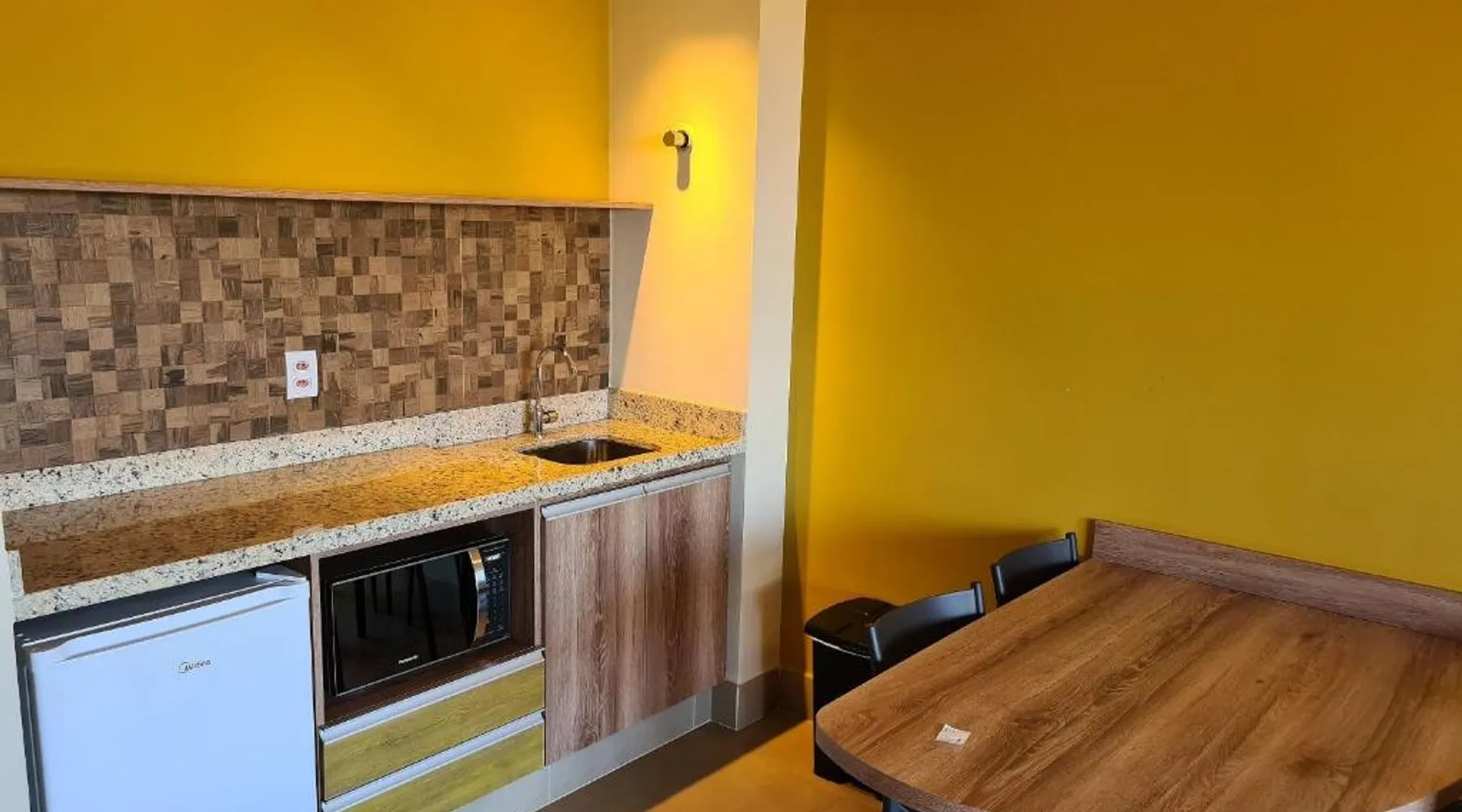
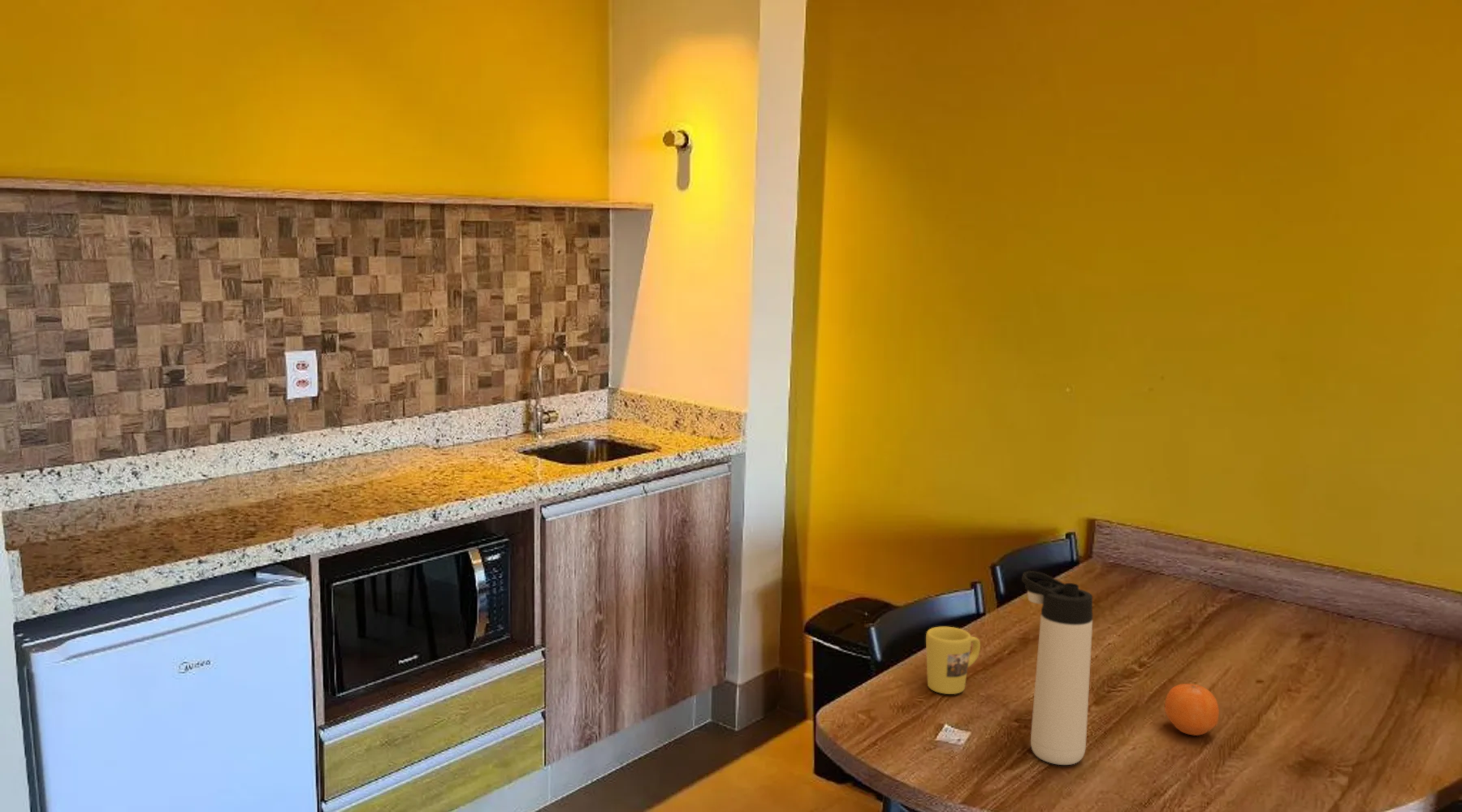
+ fruit [1164,683,1220,736]
+ thermos bottle [1021,570,1093,766]
+ mug [925,626,981,695]
